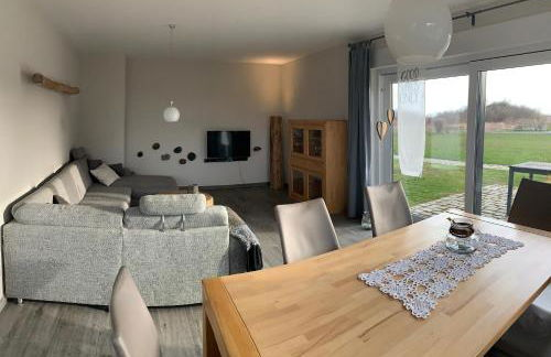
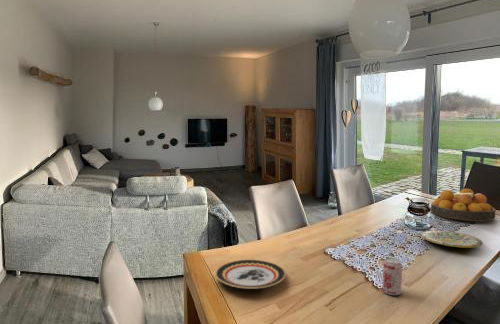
+ plate [420,230,484,249]
+ beverage can [381,257,403,296]
+ fruit bowl [430,188,497,222]
+ plate [215,259,286,290]
